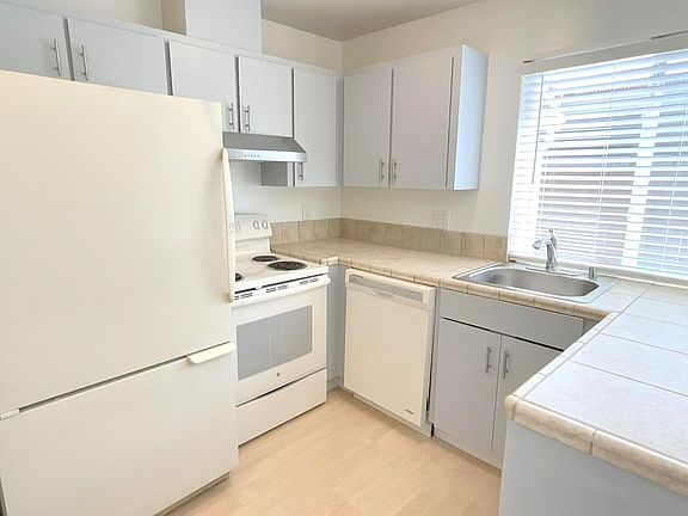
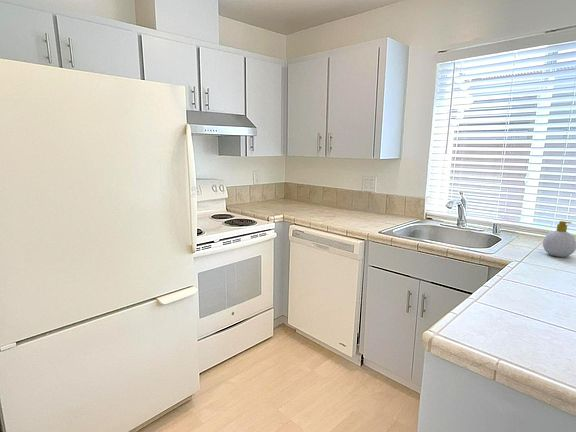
+ soap bottle [542,220,576,258]
